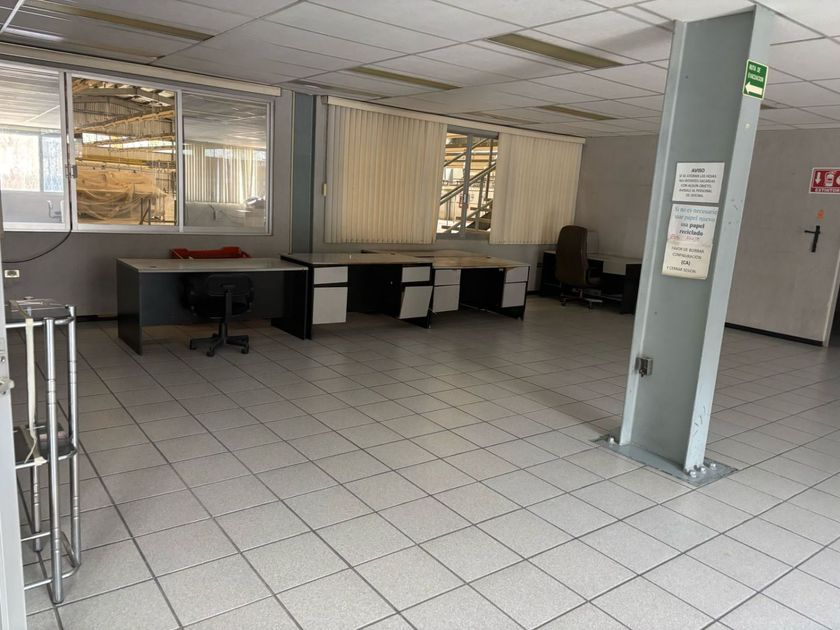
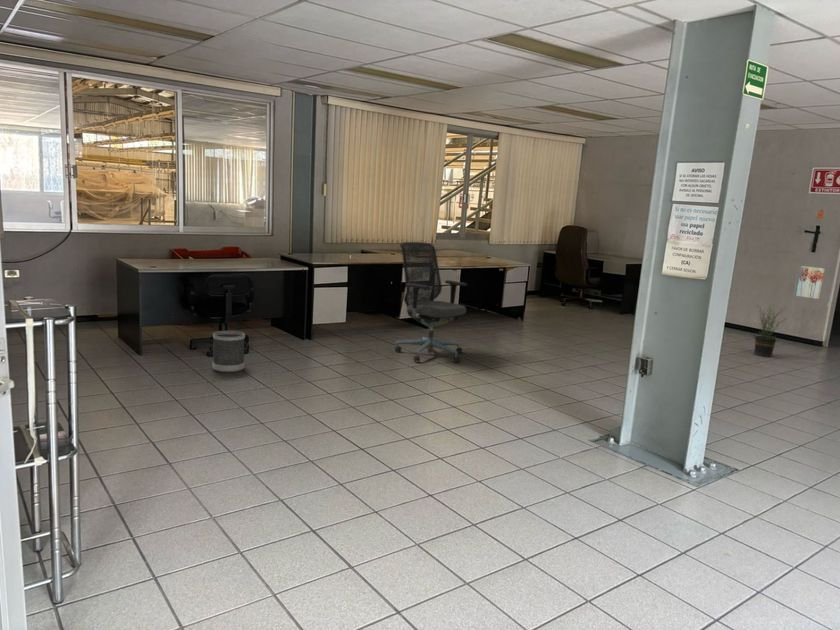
+ office chair [394,241,468,363]
+ potted plant [752,303,787,358]
+ wall art [795,265,826,300]
+ wastebasket [212,330,246,373]
